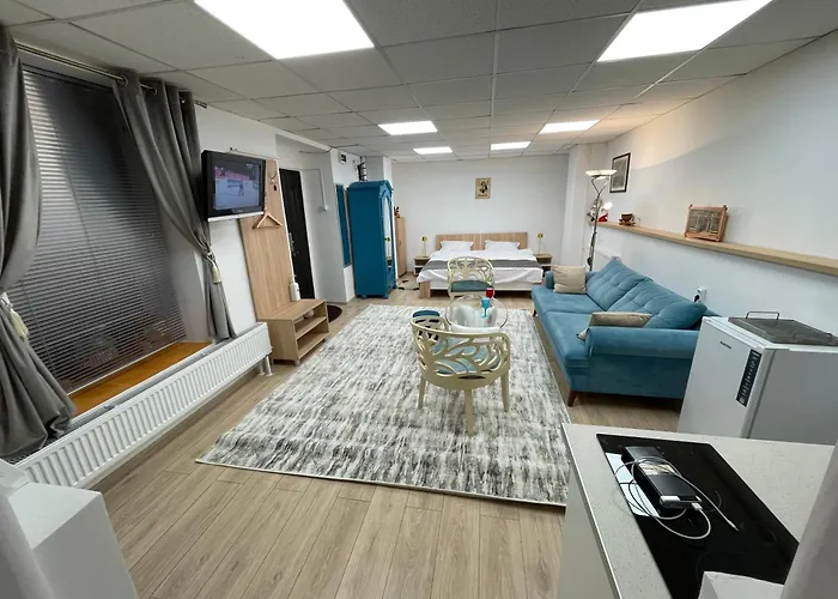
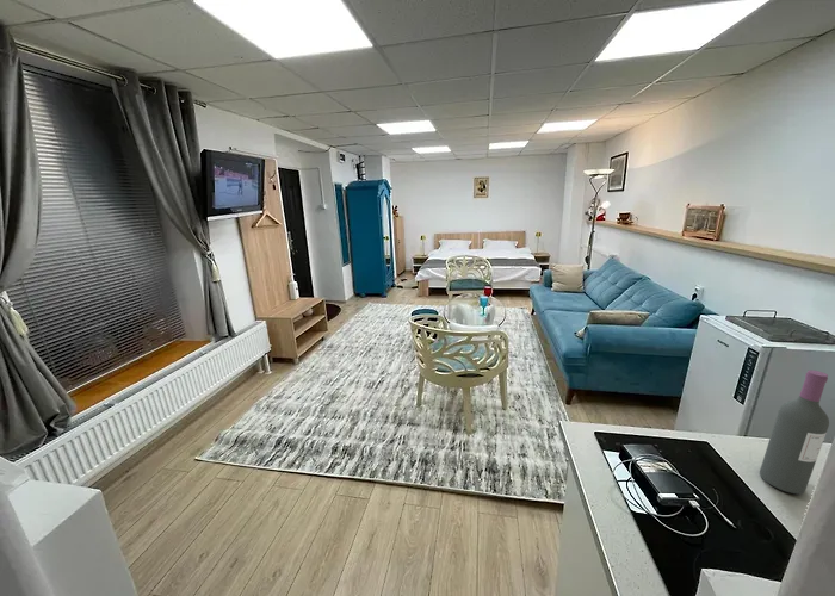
+ wine bottle [759,368,830,495]
